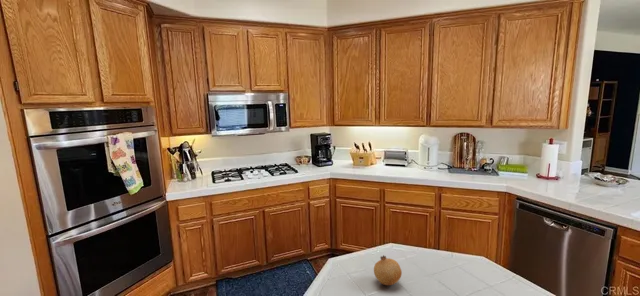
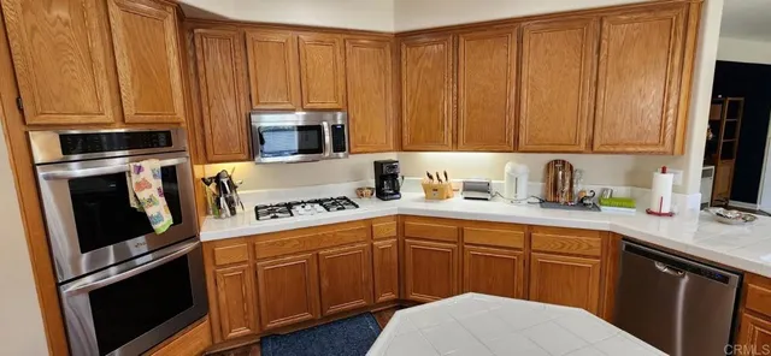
- fruit [373,254,403,286]
